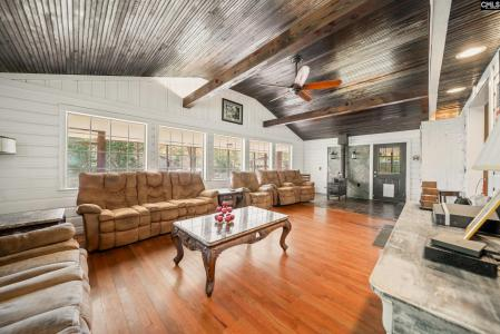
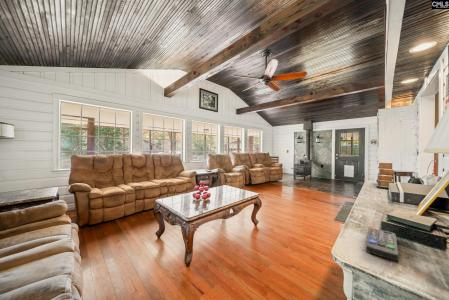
+ remote control [365,227,400,262]
